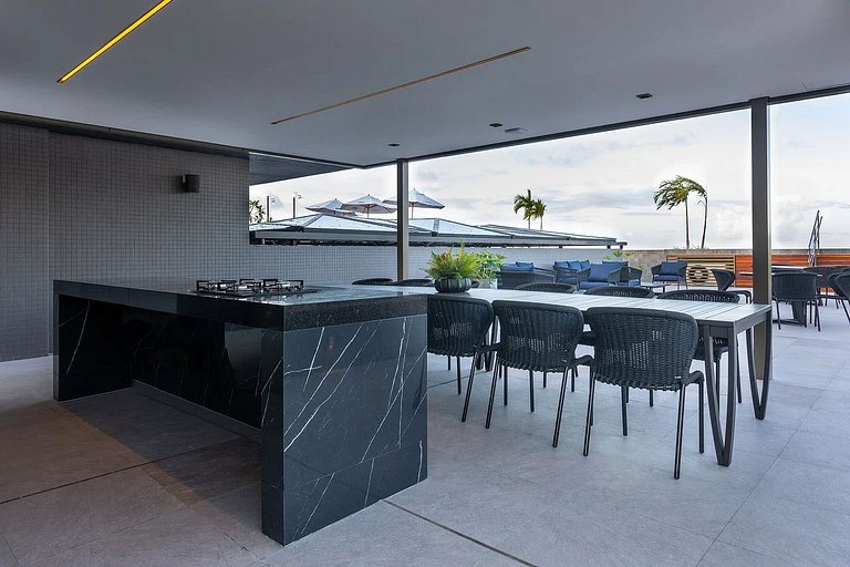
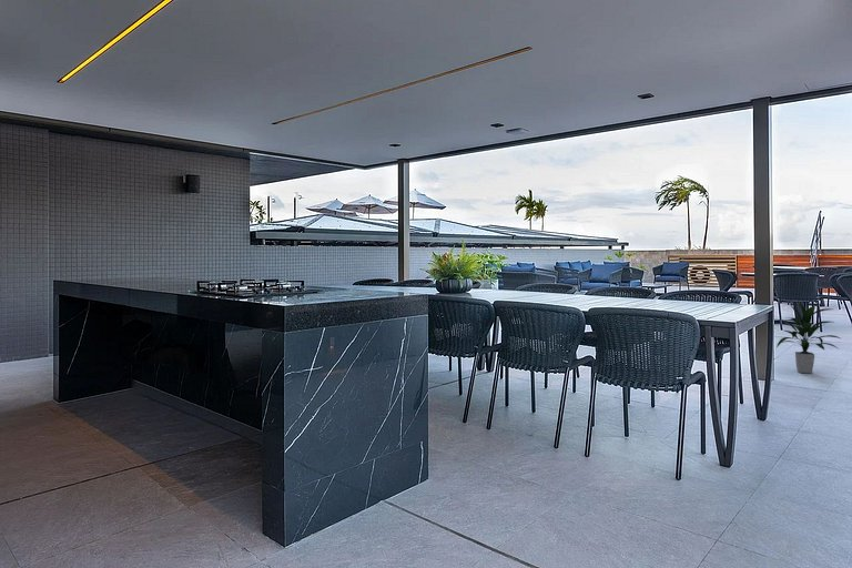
+ indoor plant [775,301,841,374]
